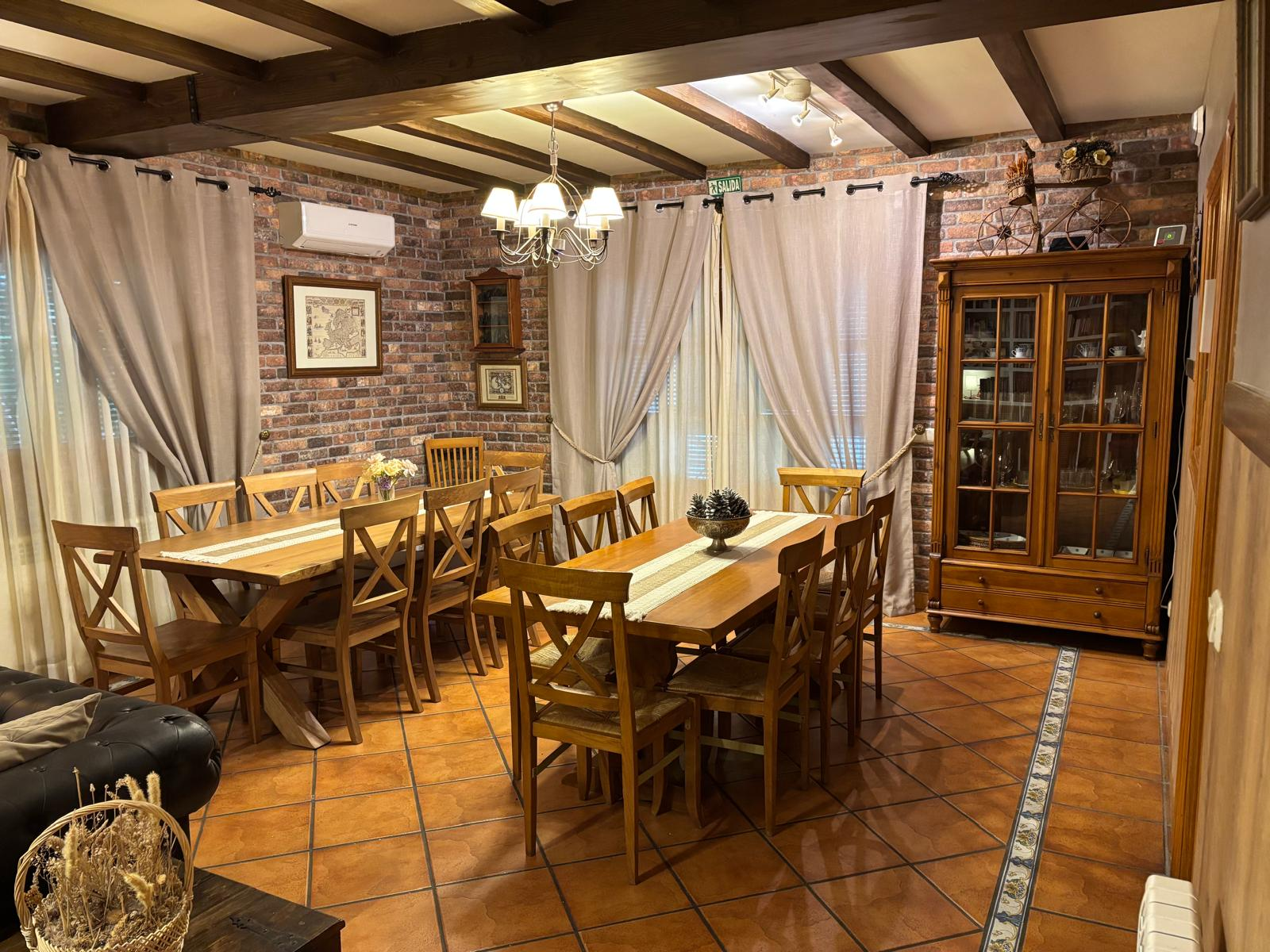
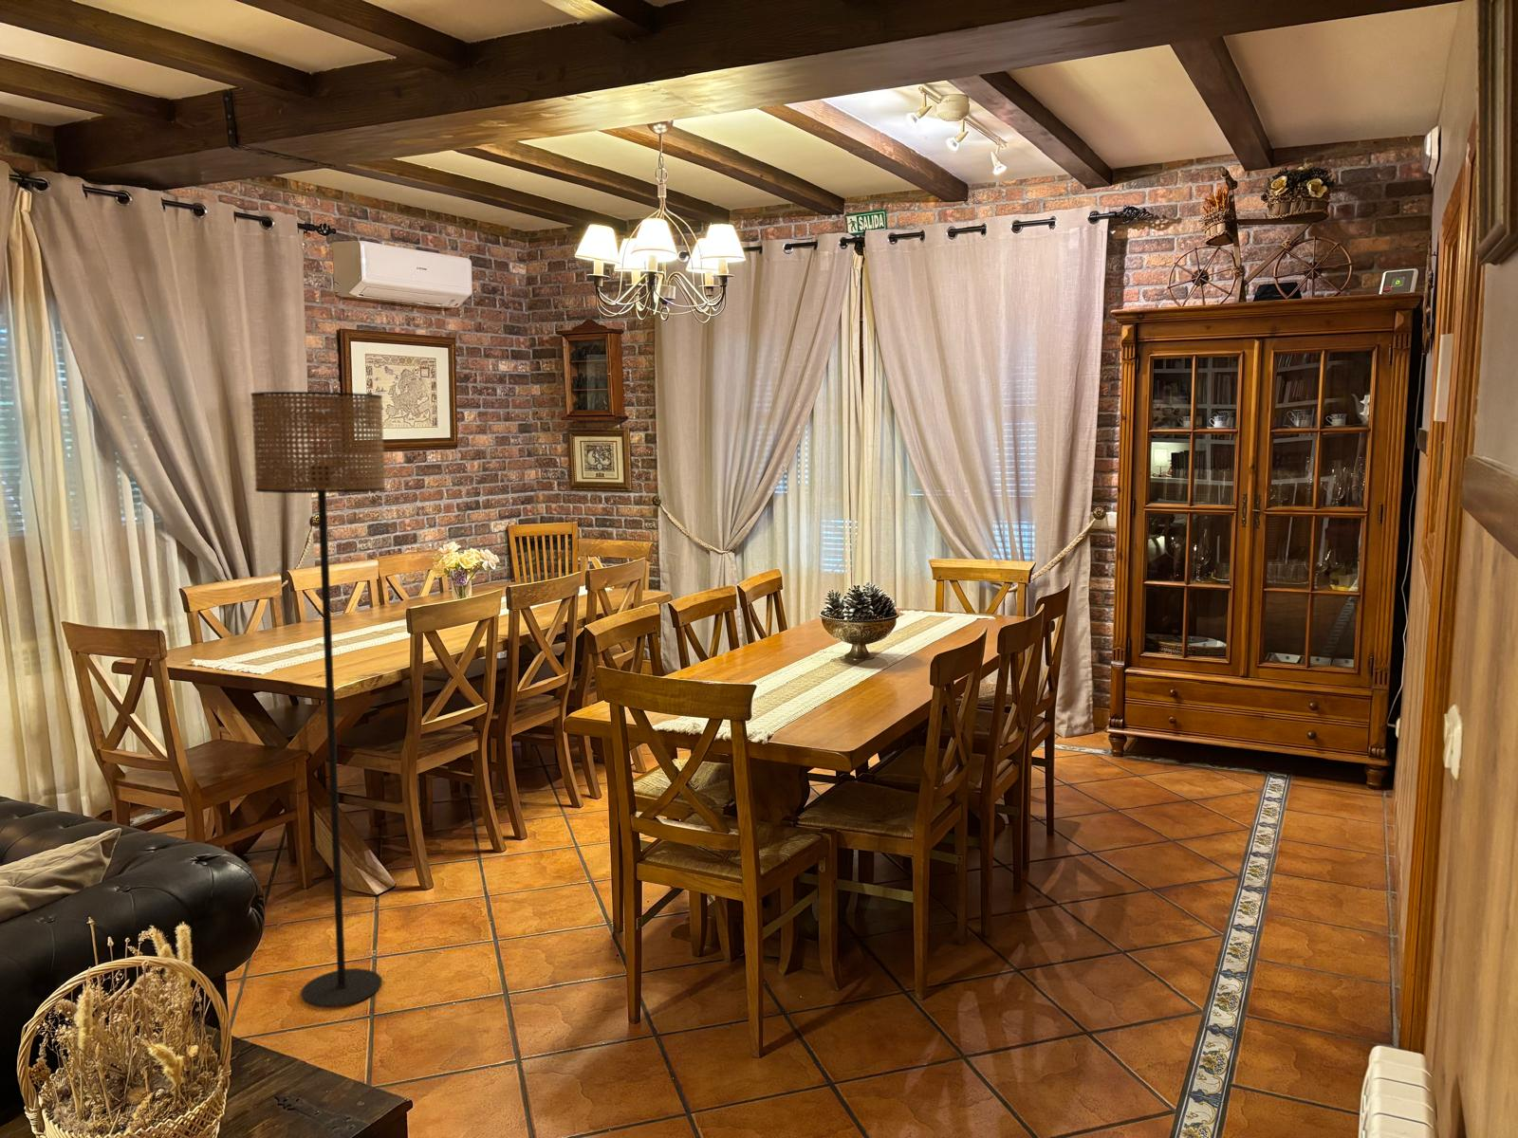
+ floor lamp [250,391,386,1009]
